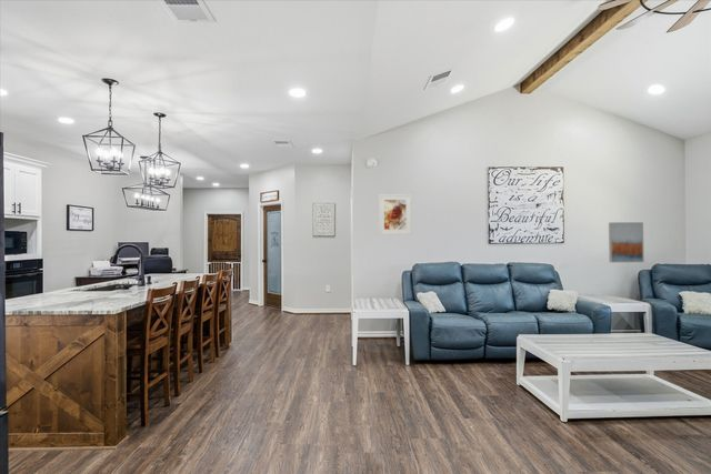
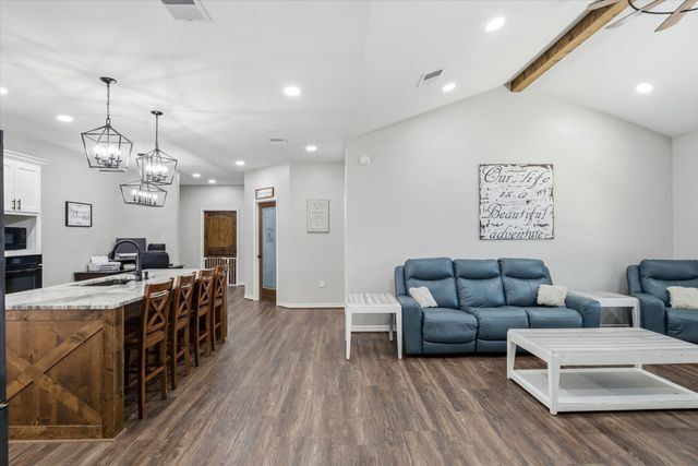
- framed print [378,193,412,235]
- wall art [608,221,645,263]
